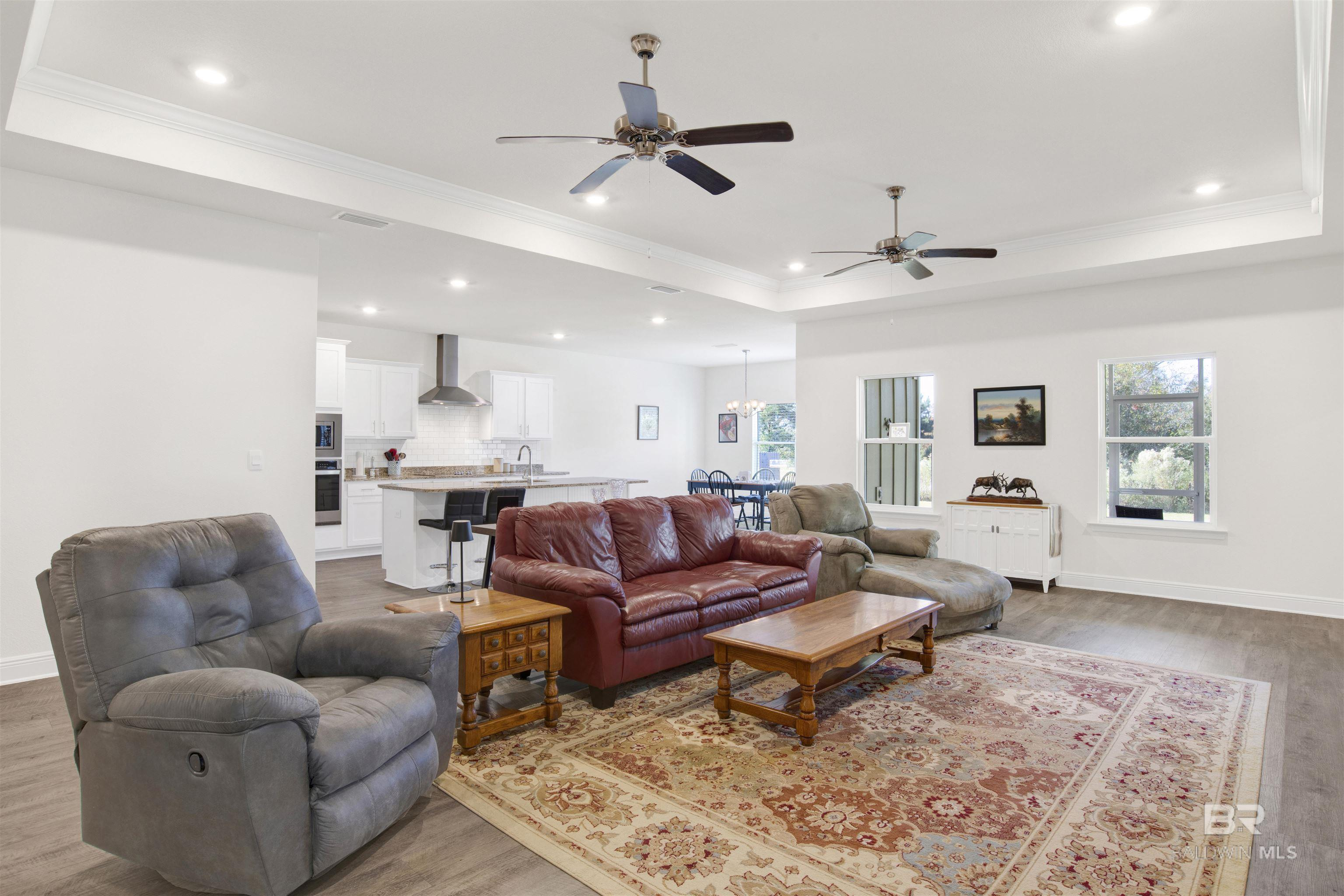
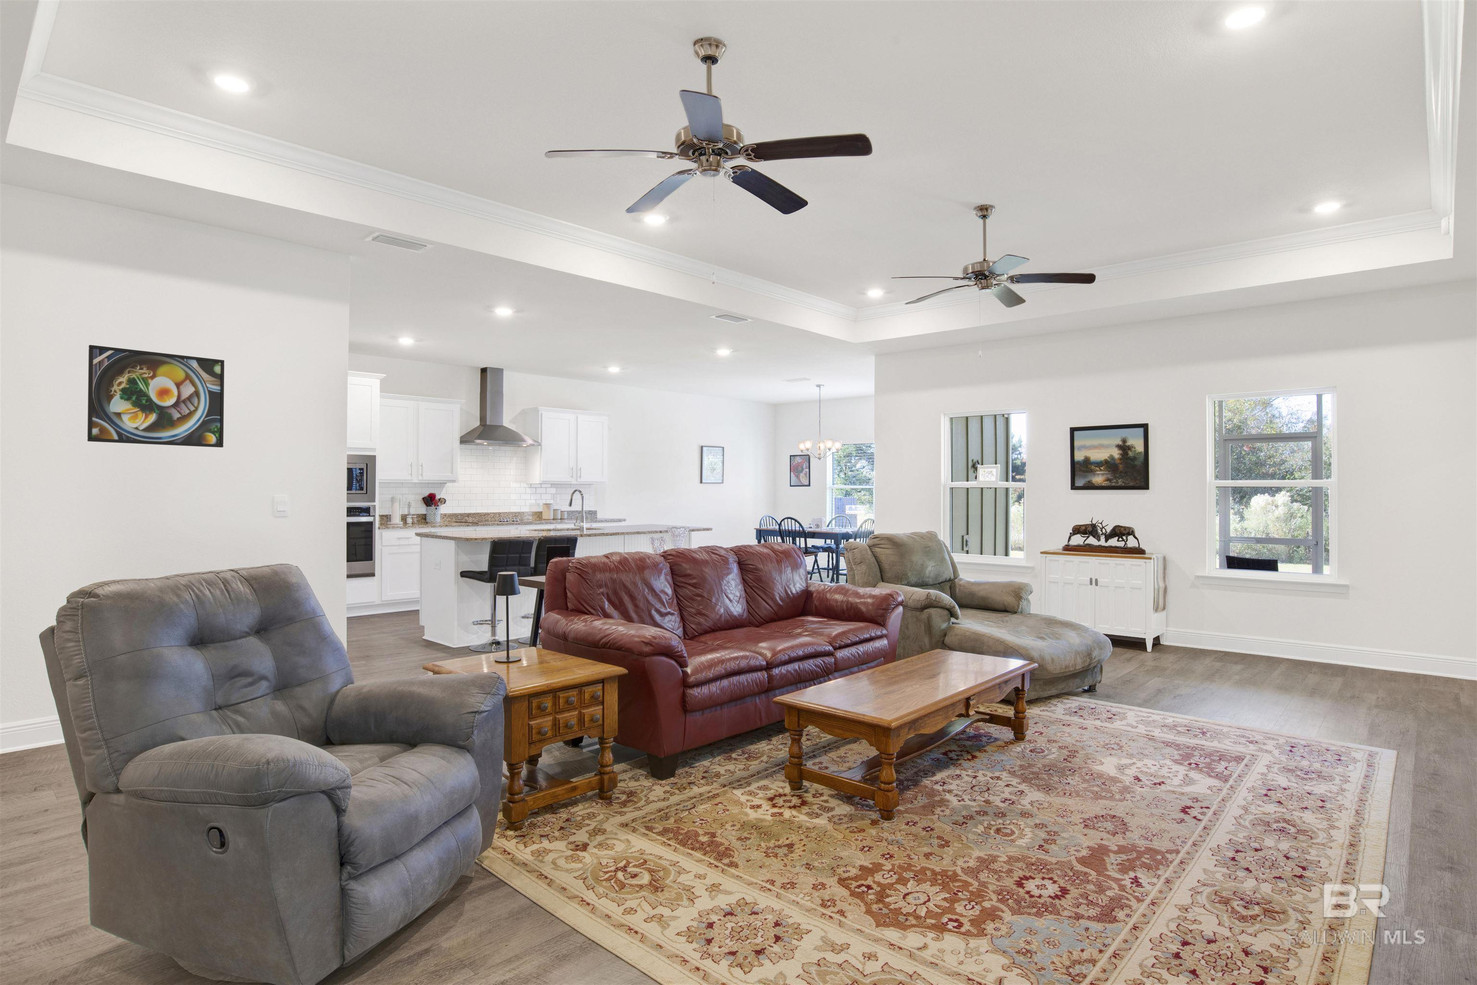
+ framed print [87,344,224,447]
